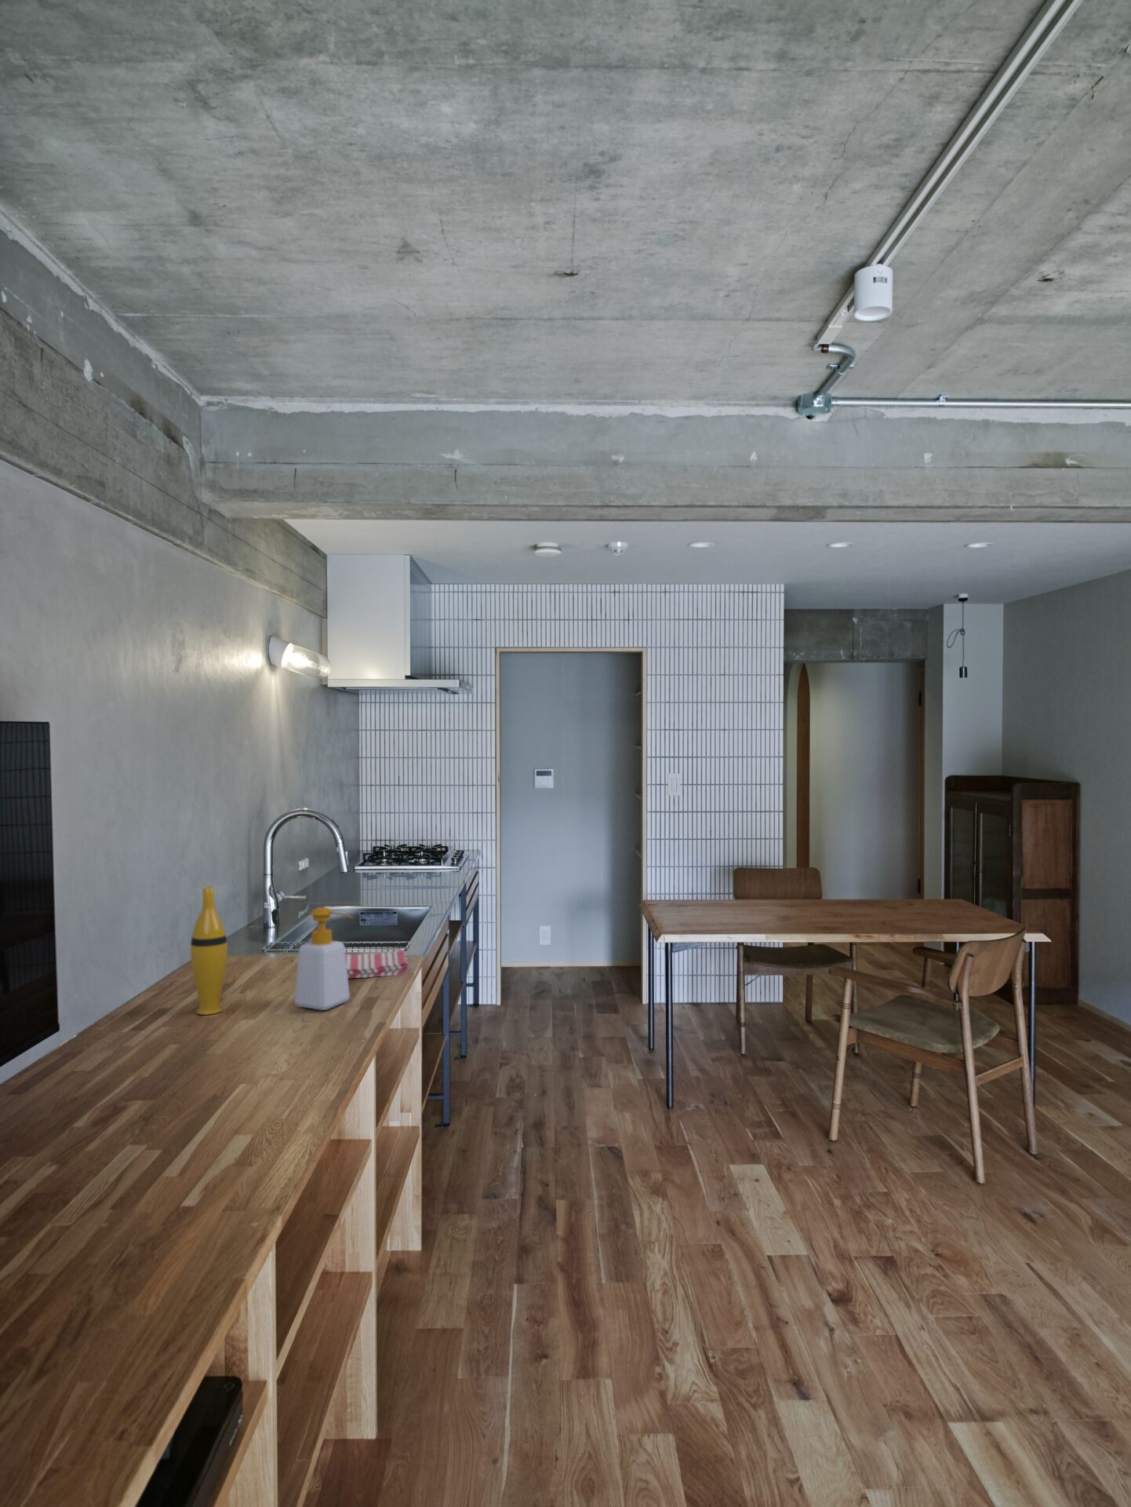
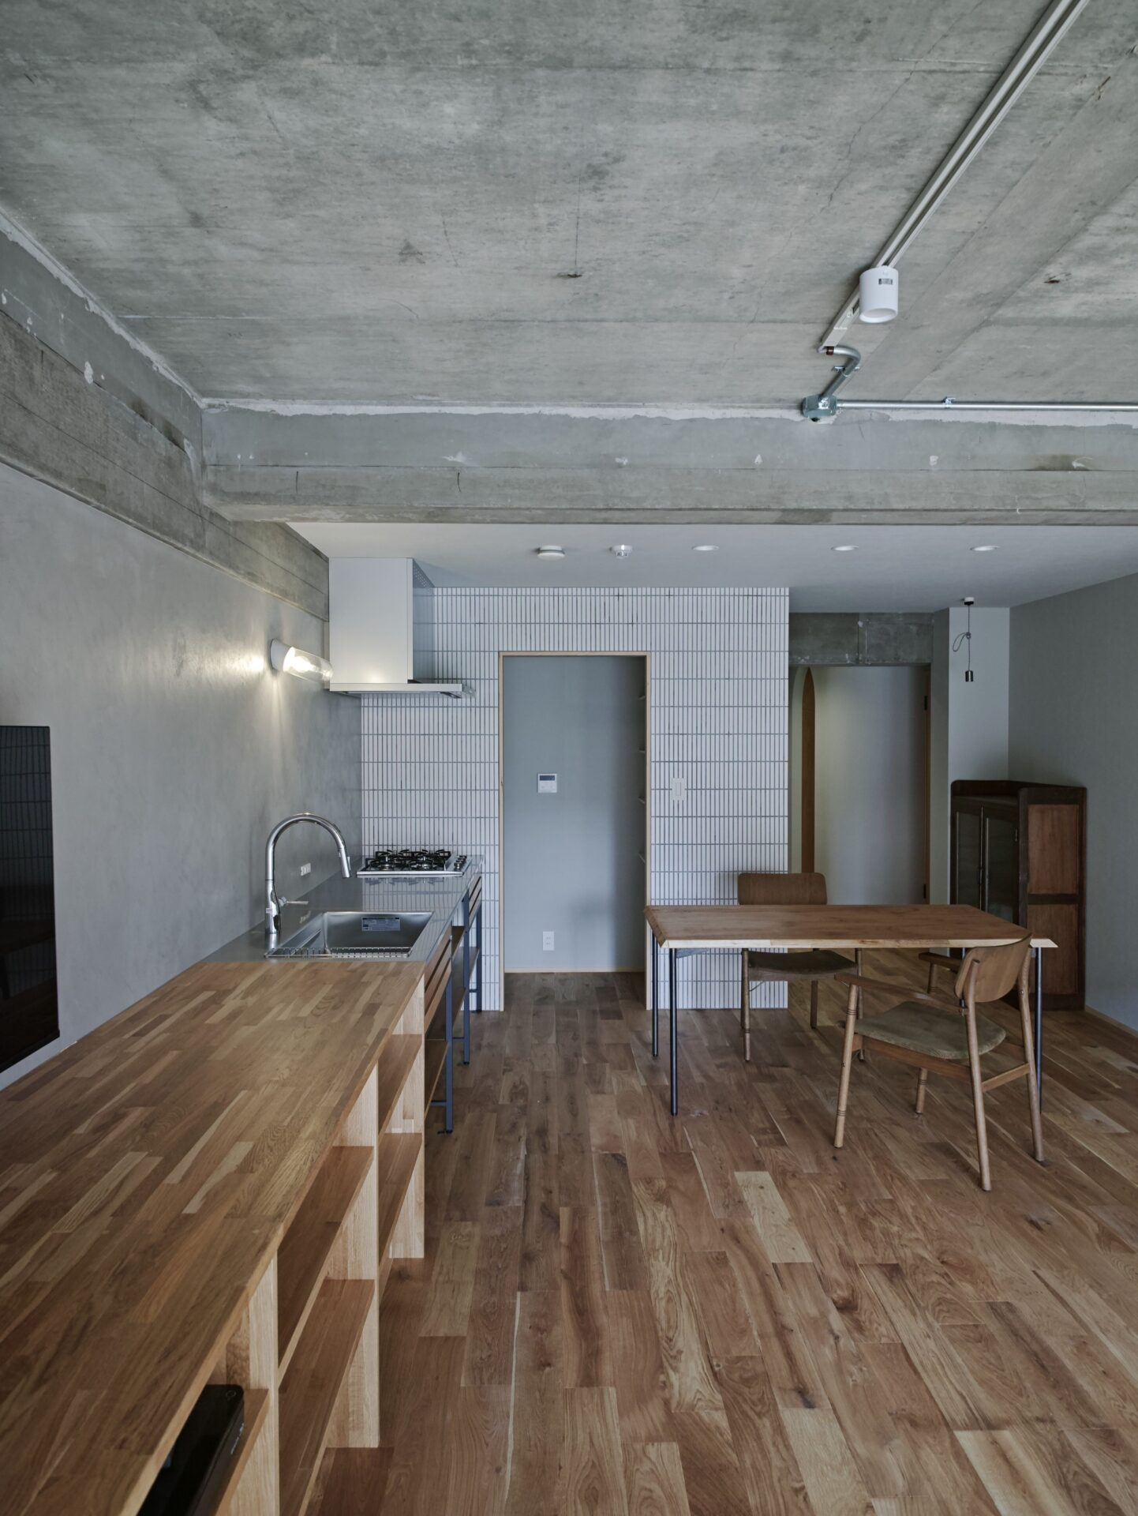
- dish towel [345,948,410,979]
- vase [190,887,228,1016]
- soap bottle [293,907,354,1011]
